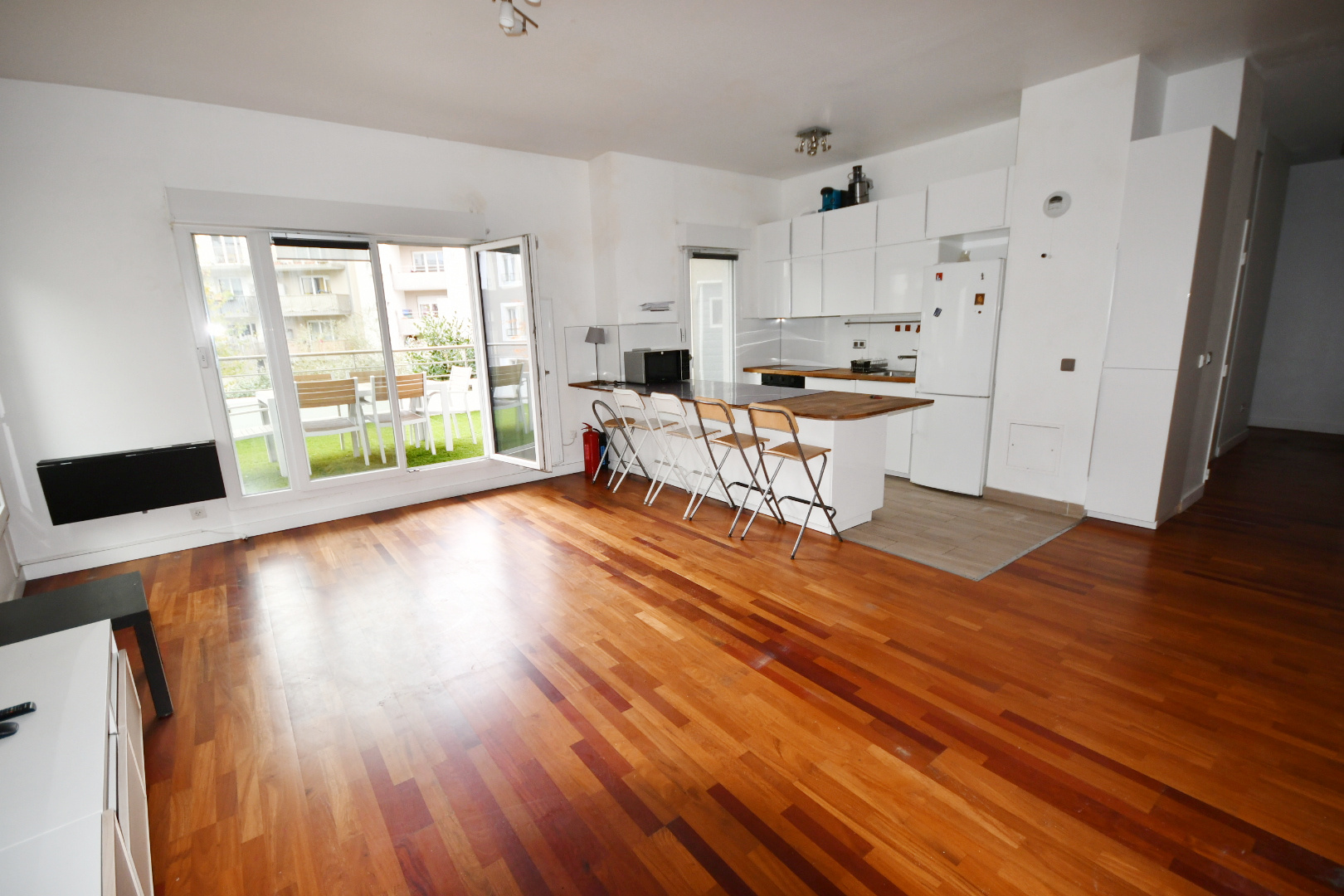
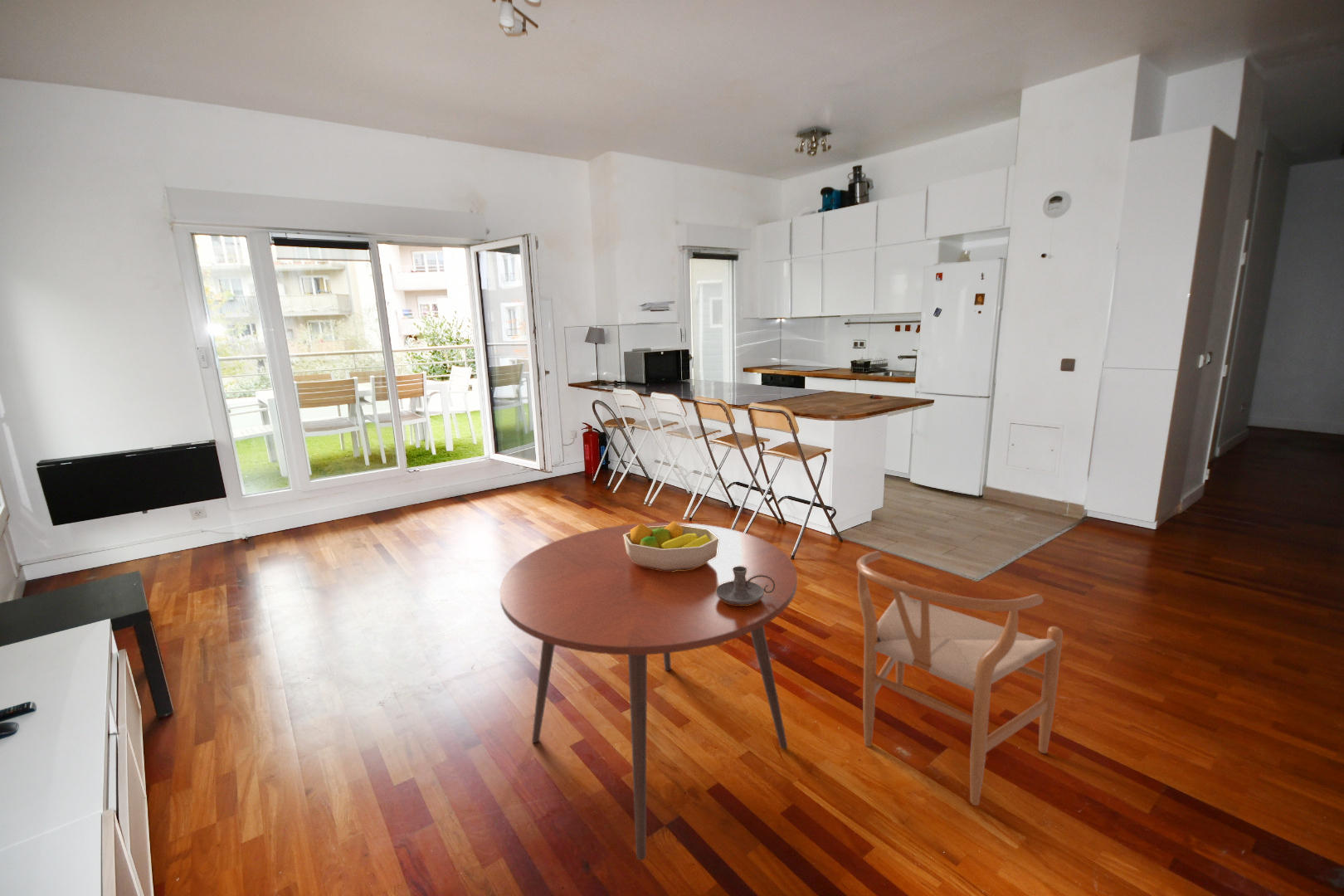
+ chair [855,550,1064,806]
+ candle holder [716,566,776,605]
+ dining table [499,522,798,861]
+ fruit bowl [623,520,719,571]
